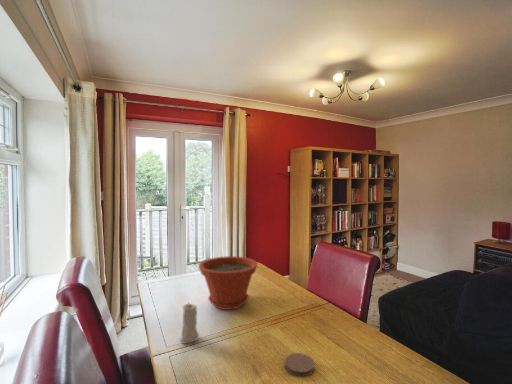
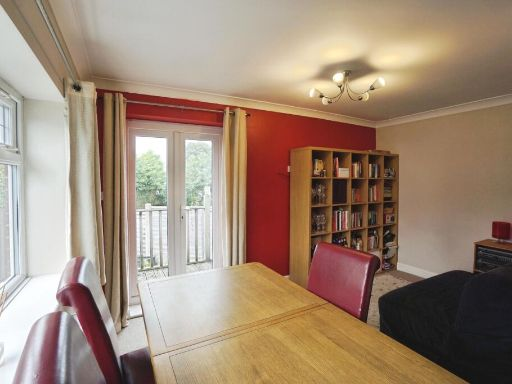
- coaster [284,352,316,377]
- candle [179,303,200,344]
- plant pot [198,255,259,311]
